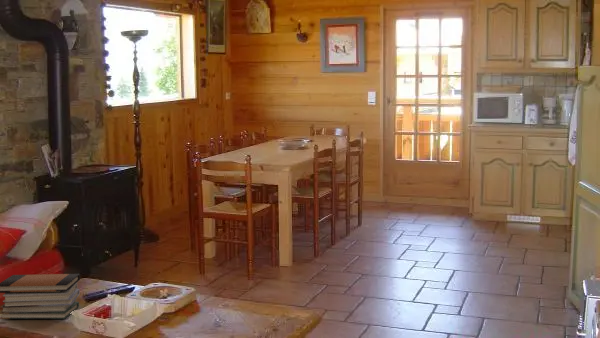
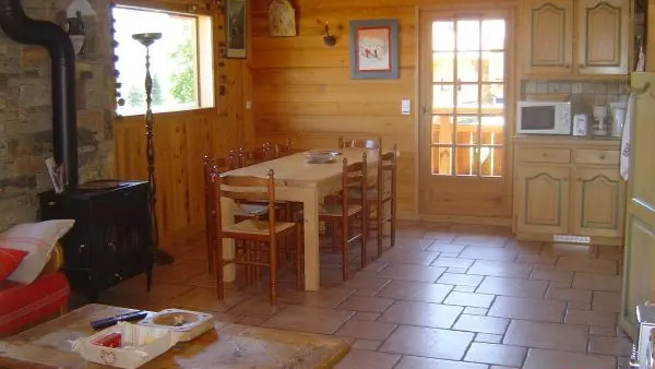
- book stack [0,273,81,320]
